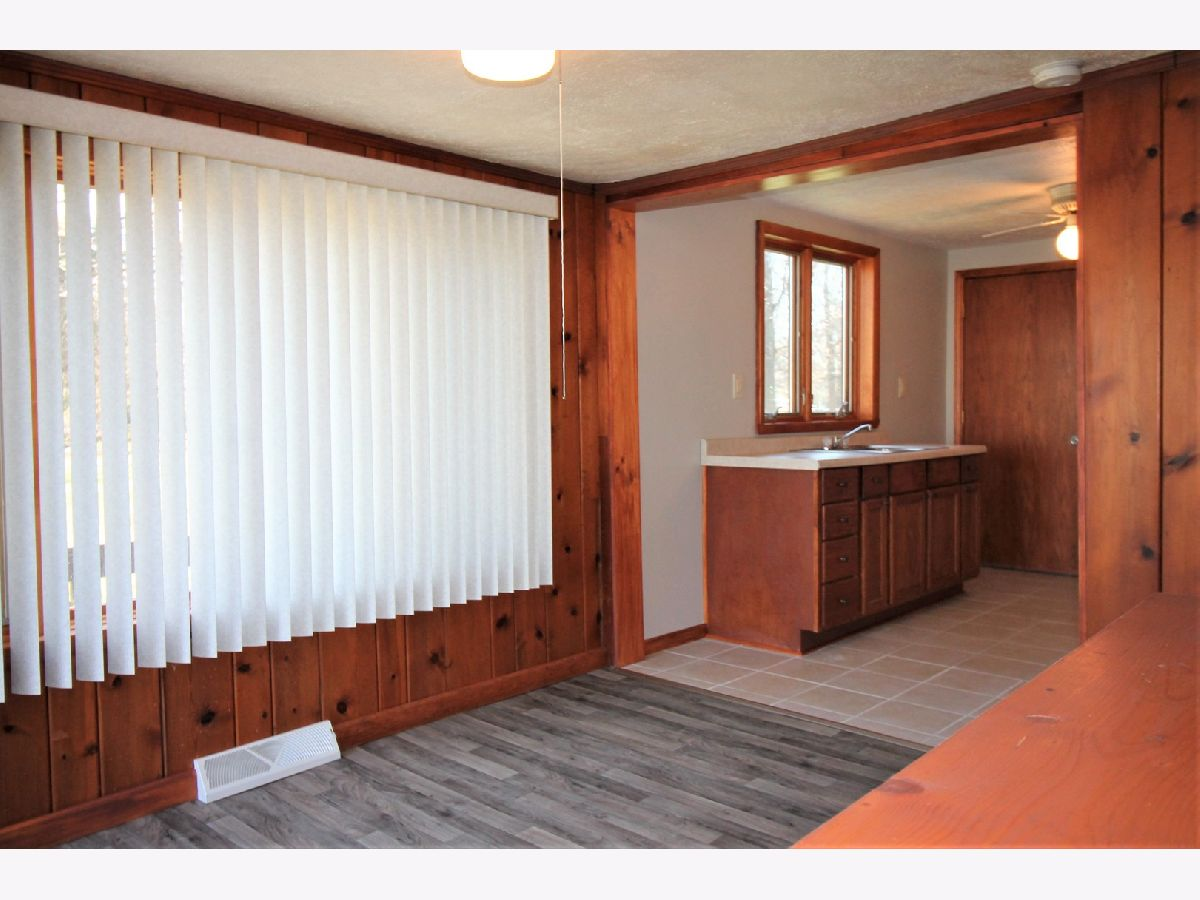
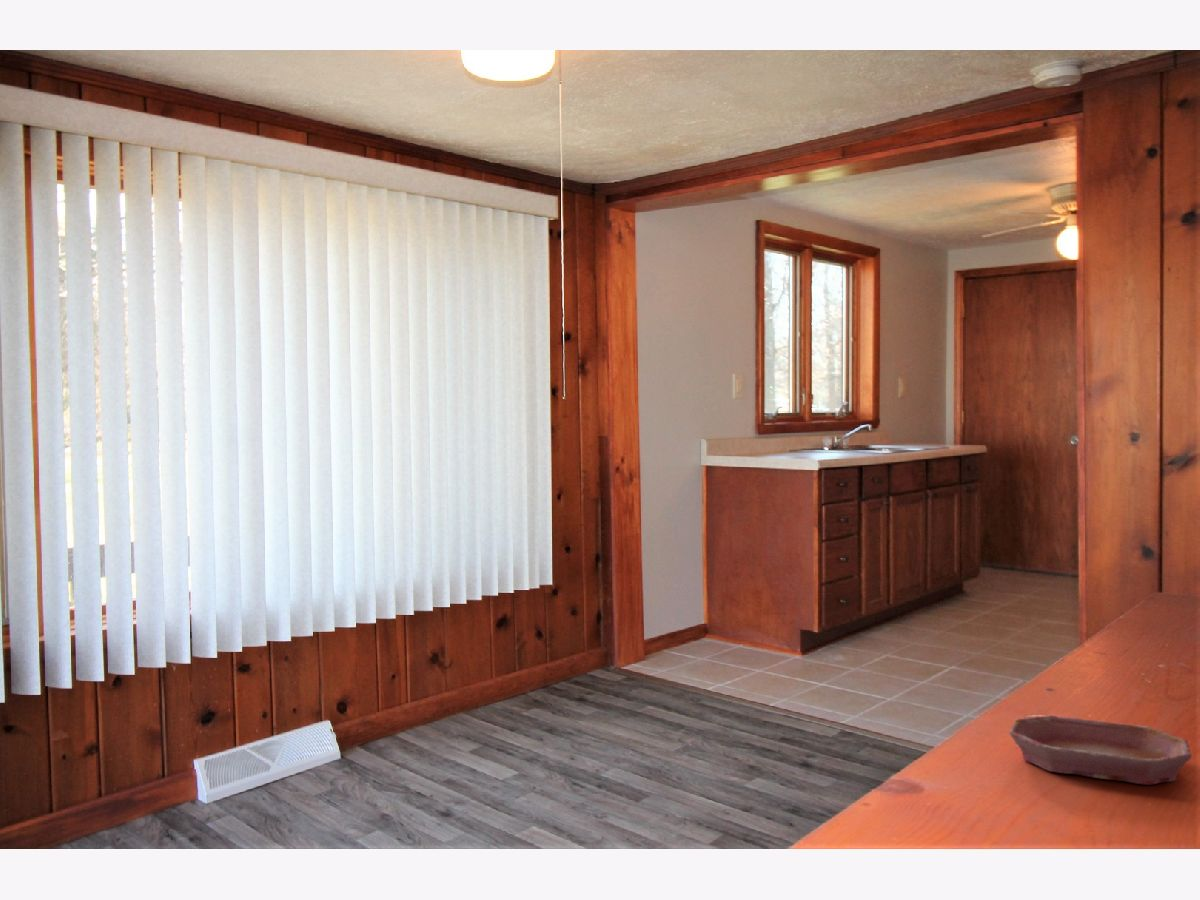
+ bowl [1008,714,1193,786]
